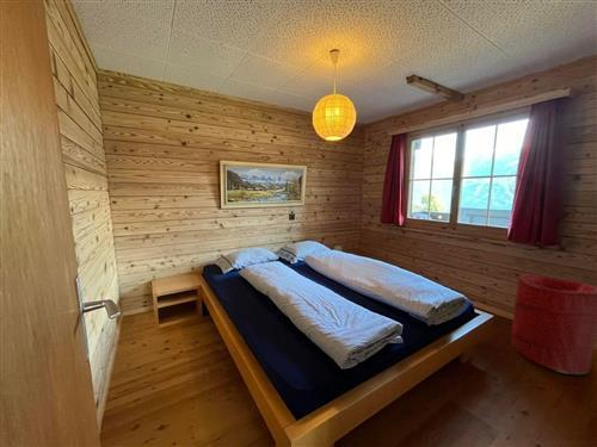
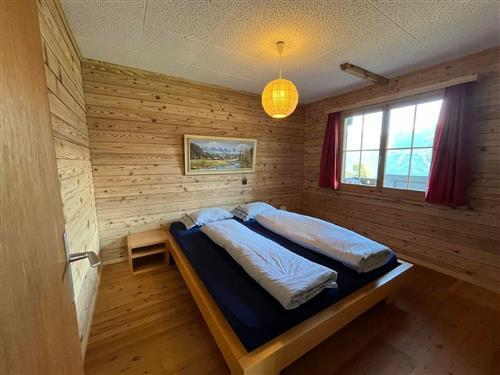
- laundry hamper [510,273,597,375]
